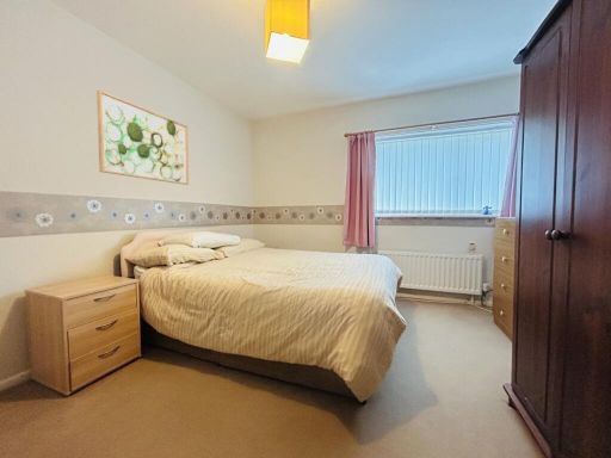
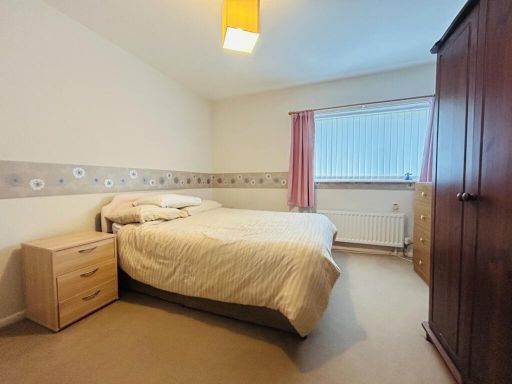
- wall art [95,89,190,186]
